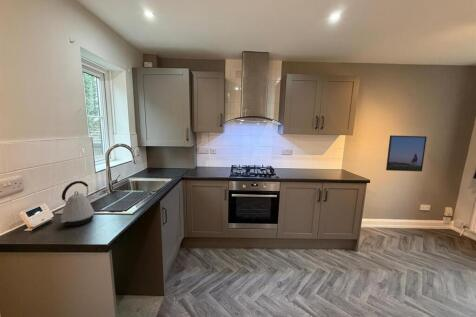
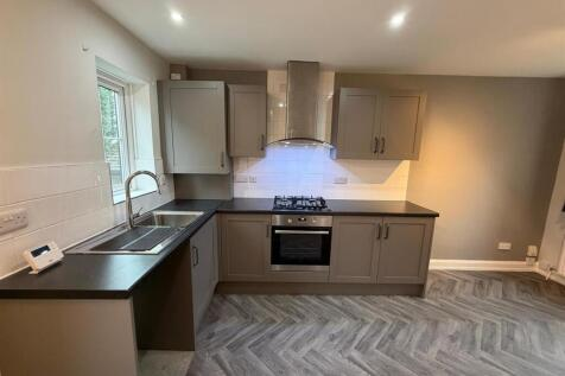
- kettle [60,180,95,227]
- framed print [385,134,428,172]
